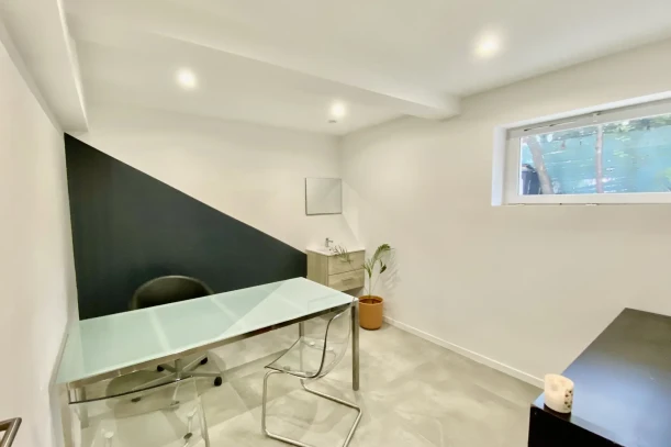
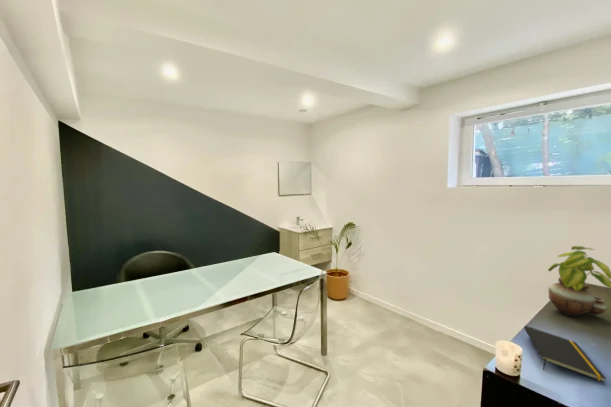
+ notepad [523,325,608,383]
+ potted plant [547,245,611,318]
